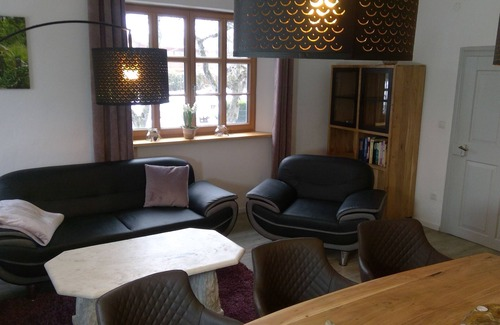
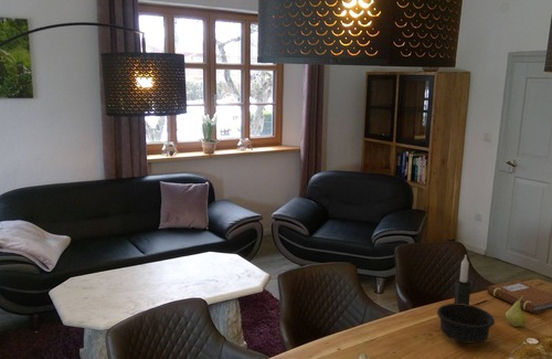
+ fruit [505,296,526,328]
+ bowl [436,303,496,344]
+ candle [453,254,473,305]
+ notebook [486,279,552,315]
